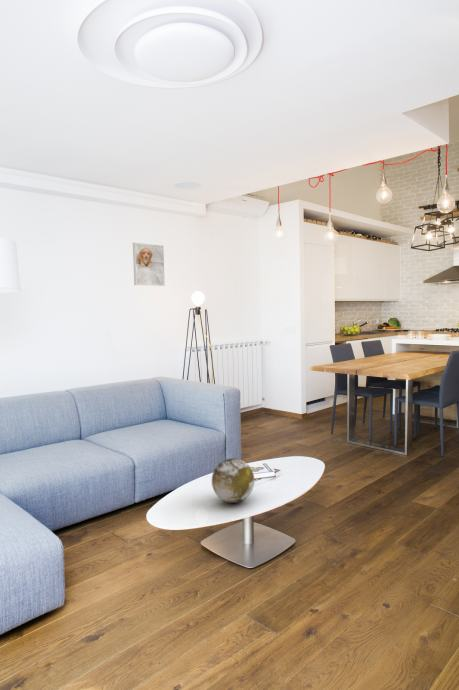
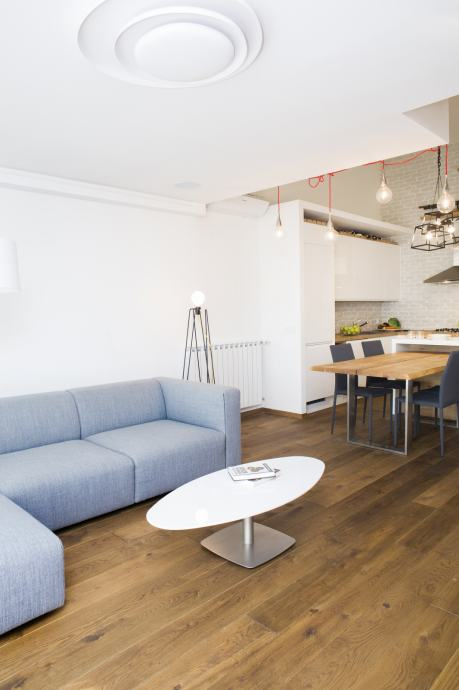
- decorative orb [211,458,255,504]
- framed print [132,242,166,287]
